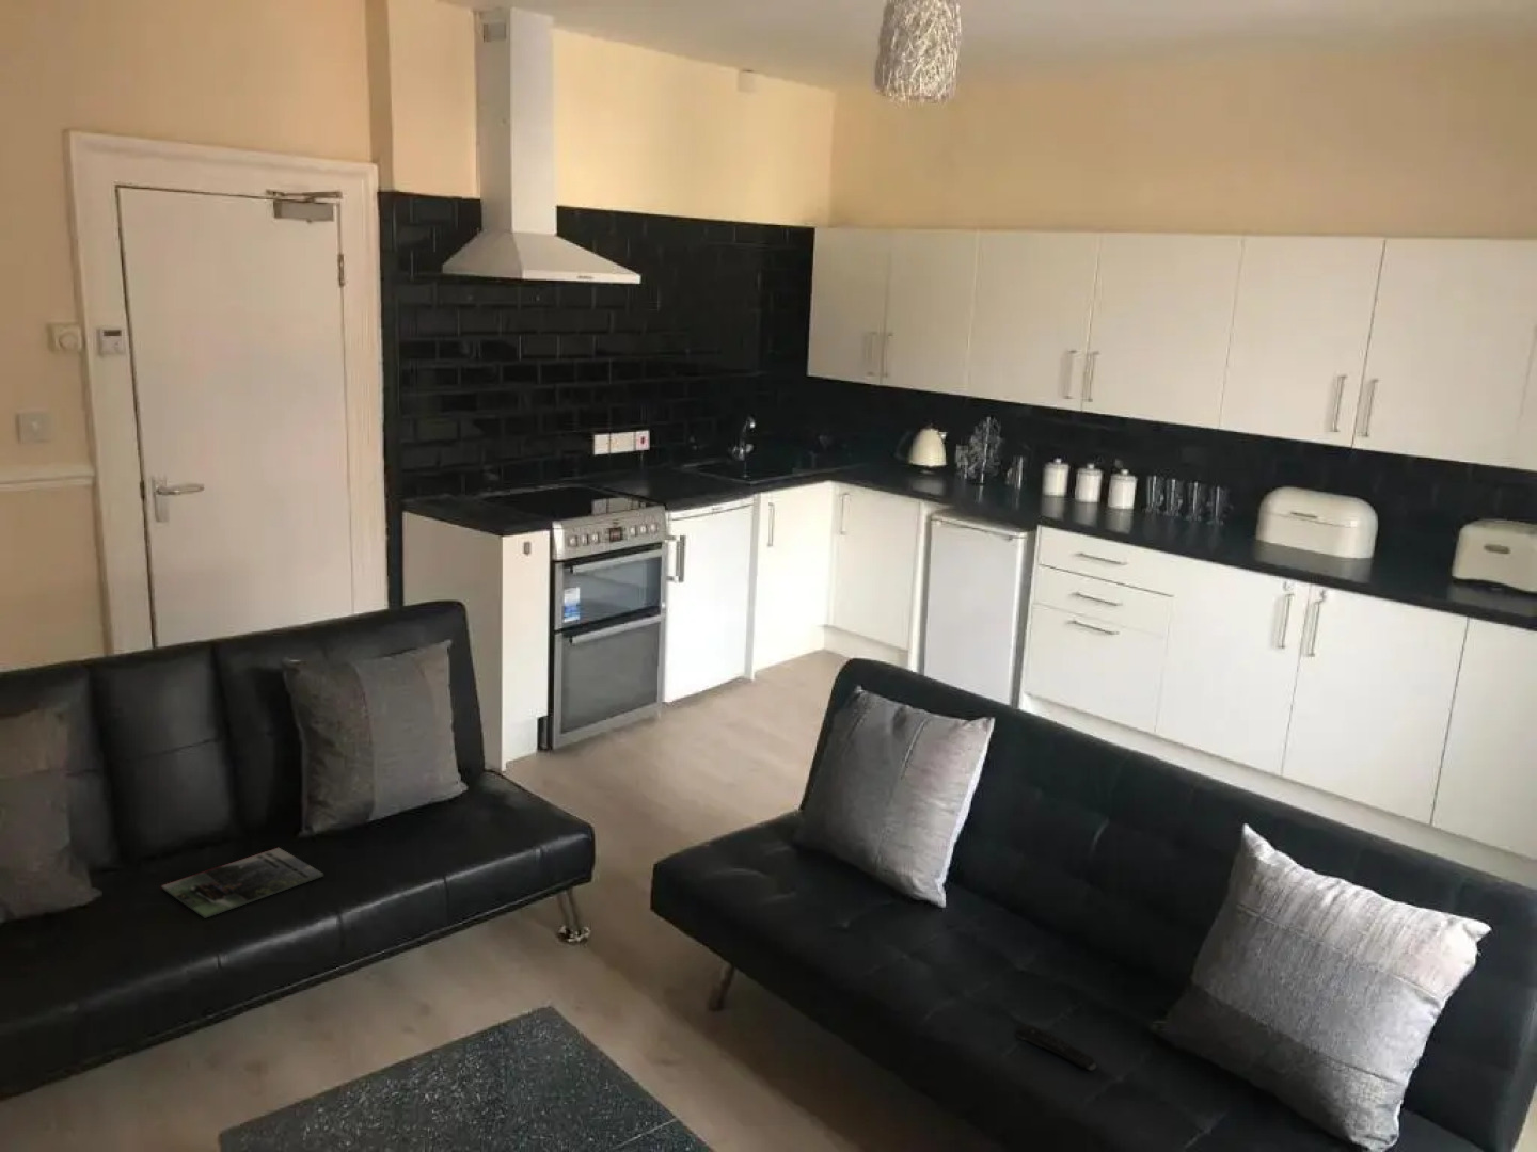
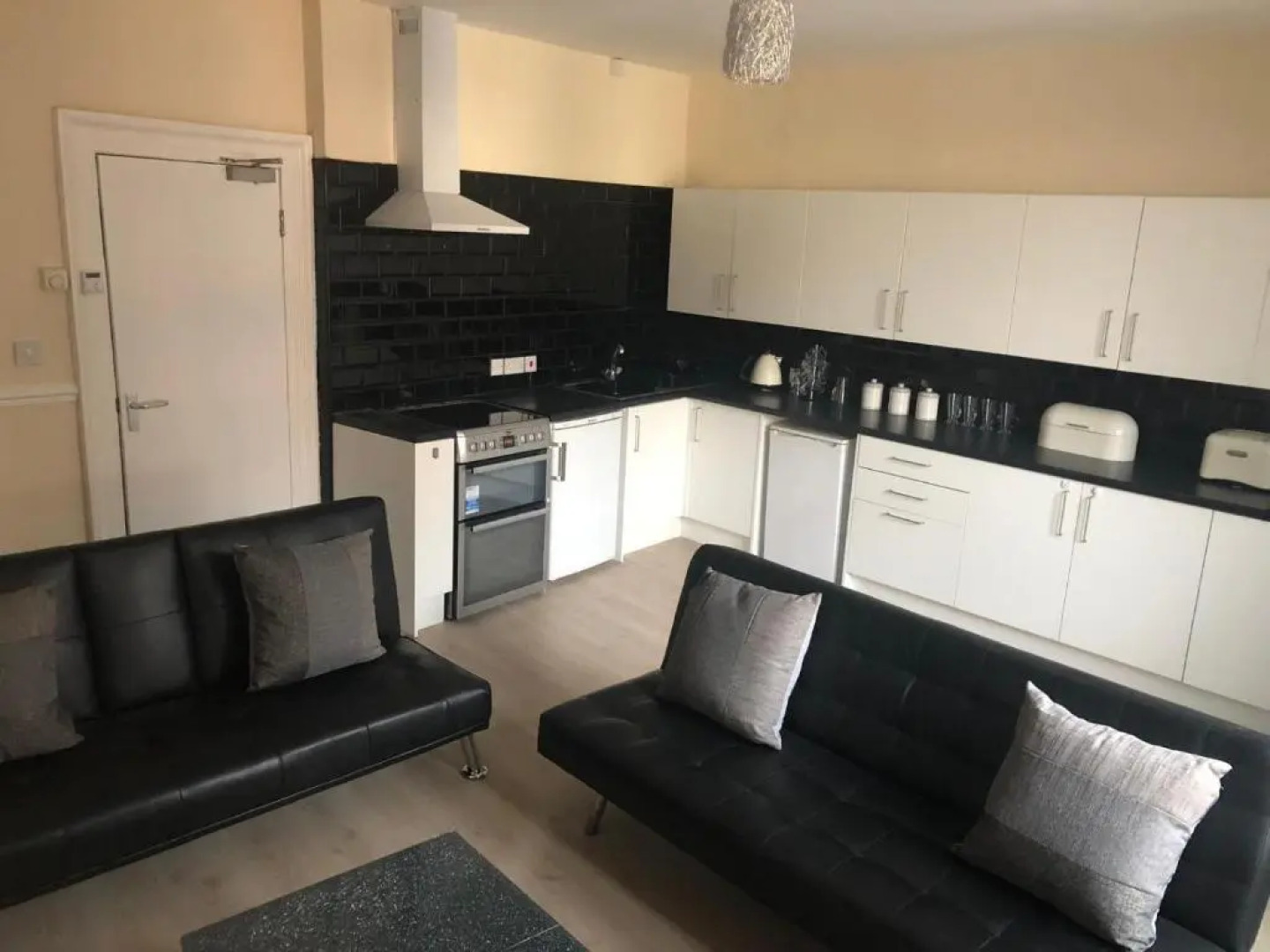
- remote control [1014,1023,1098,1072]
- magazine [160,847,324,920]
